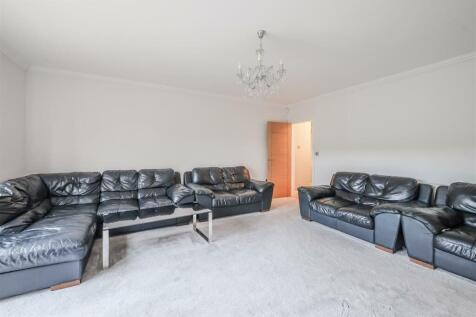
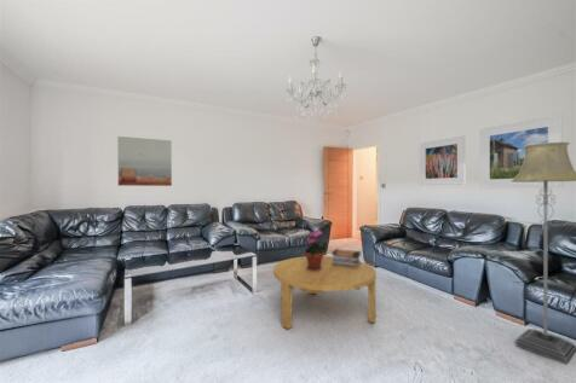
+ potted plant [304,228,328,272]
+ coffee table [272,255,378,330]
+ book stack [330,248,362,269]
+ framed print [479,114,564,190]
+ floor lamp [512,141,576,366]
+ wall art [116,135,173,187]
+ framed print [419,135,466,186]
